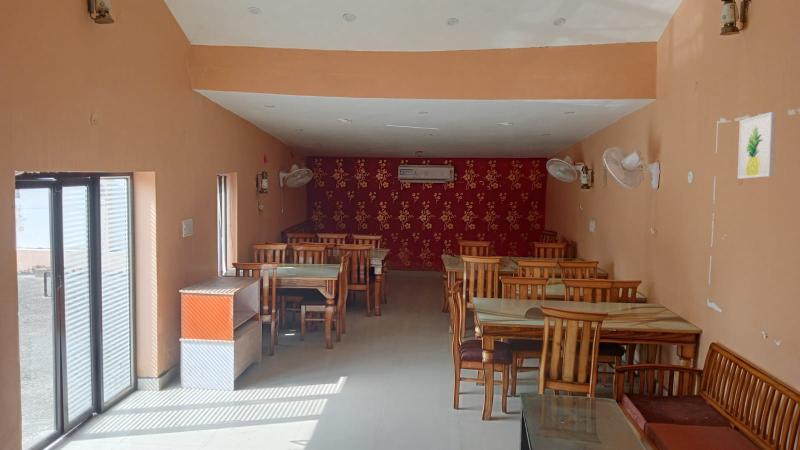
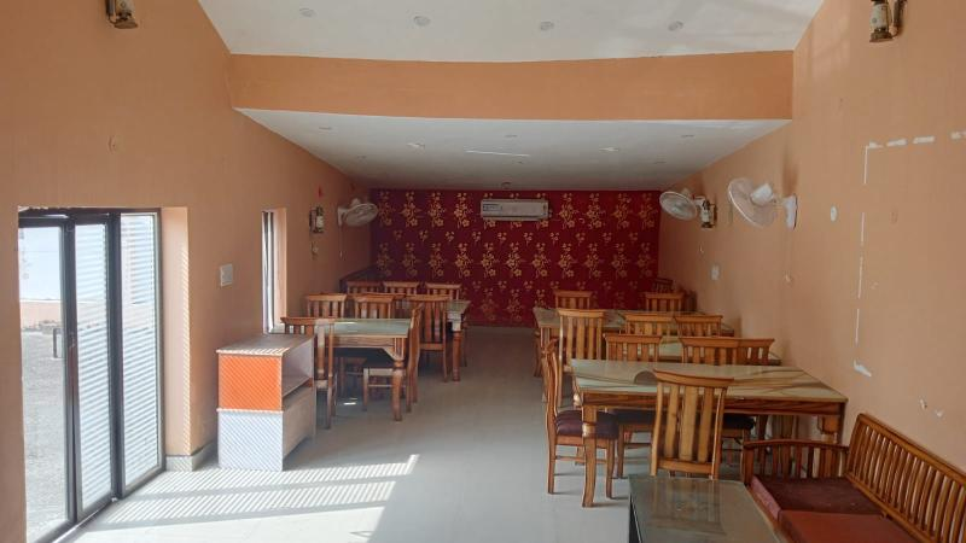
- wall art [737,111,777,180]
